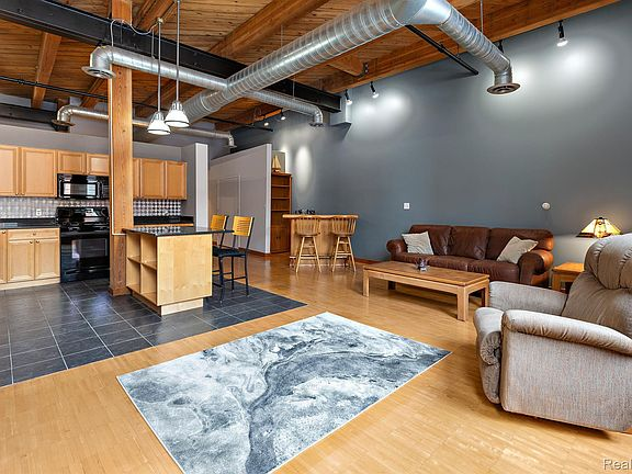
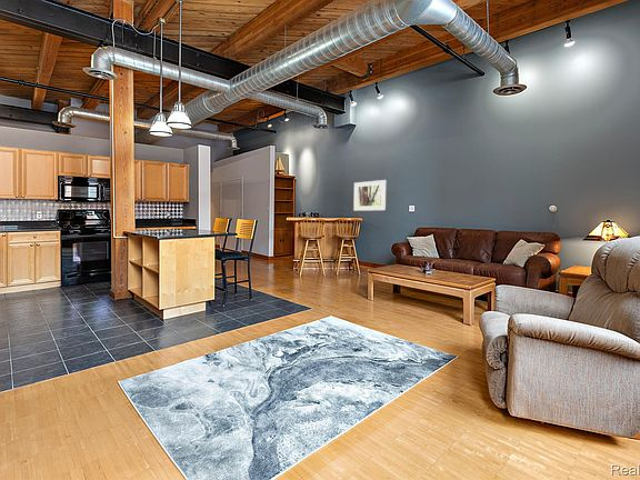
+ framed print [352,179,387,212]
